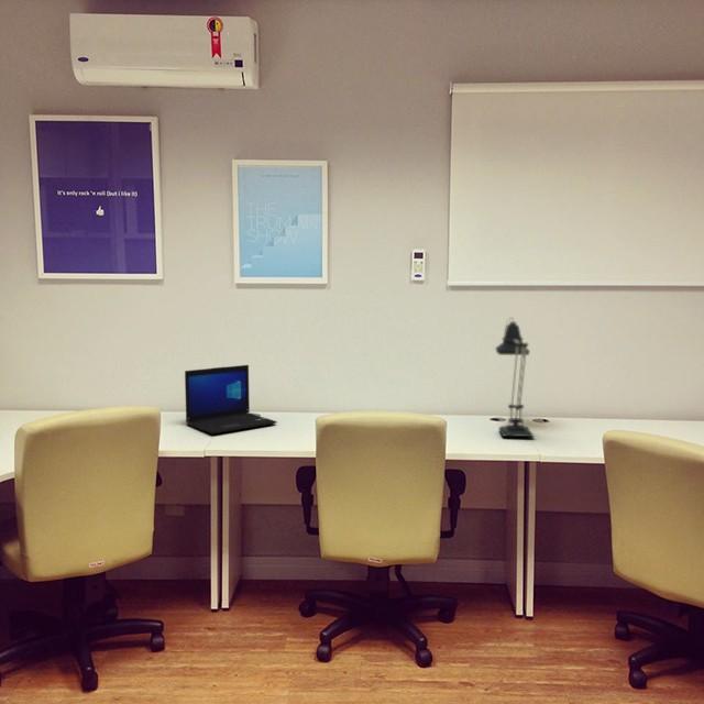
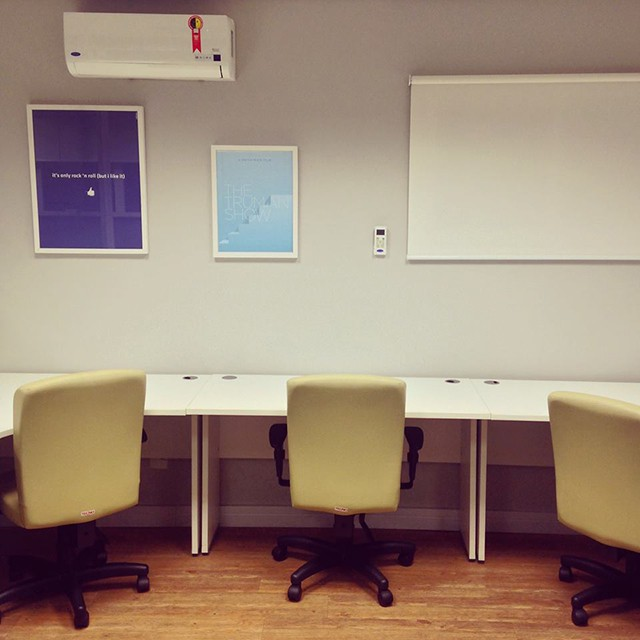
- desk lamp [494,316,535,439]
- laptop [184,364,278,436]
